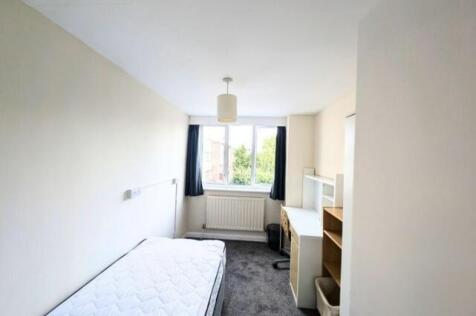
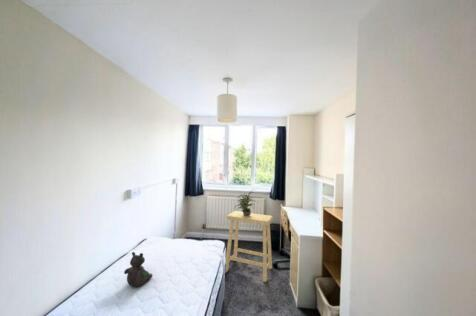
+ potted plant [233,189,257,216]
+ stuffed bear [123,251,153,288]
+ stool [225,210,274,283]
